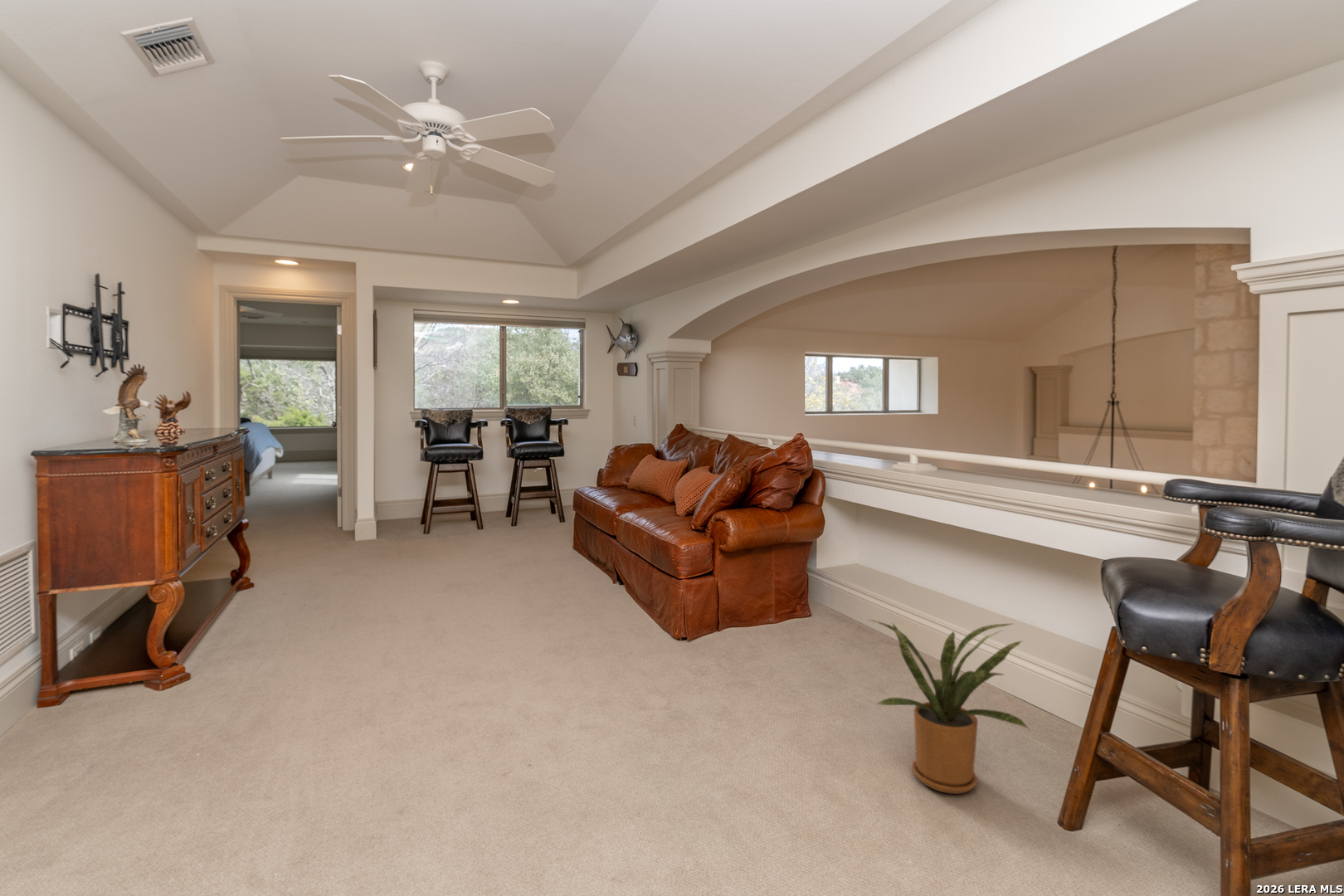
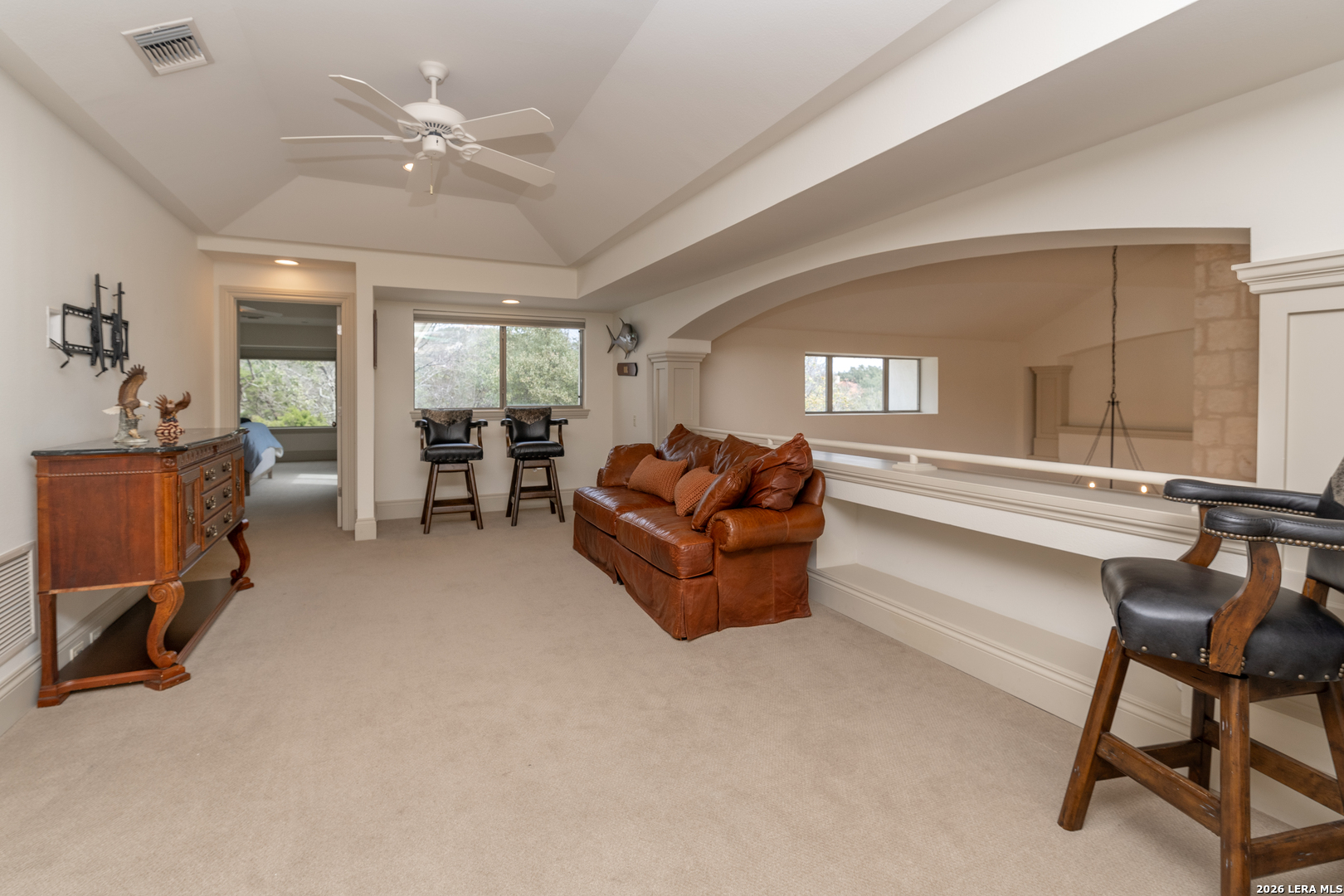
- house plant [868,619,1032,795]
